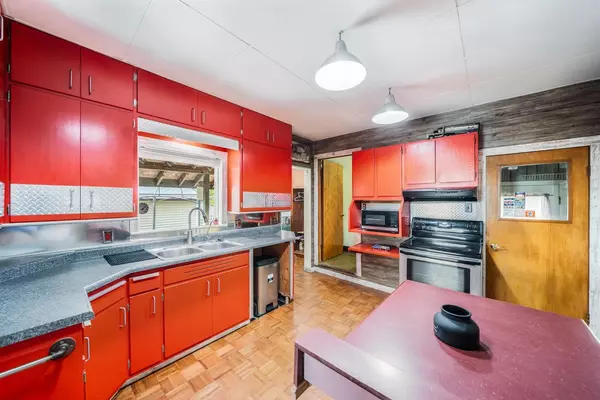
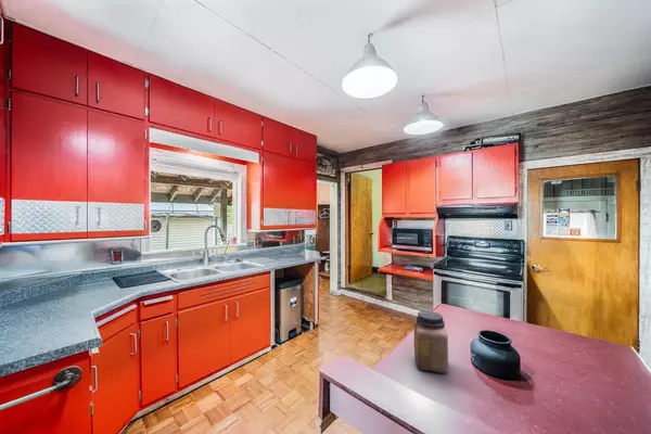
+ jar [412,309,449,374]
